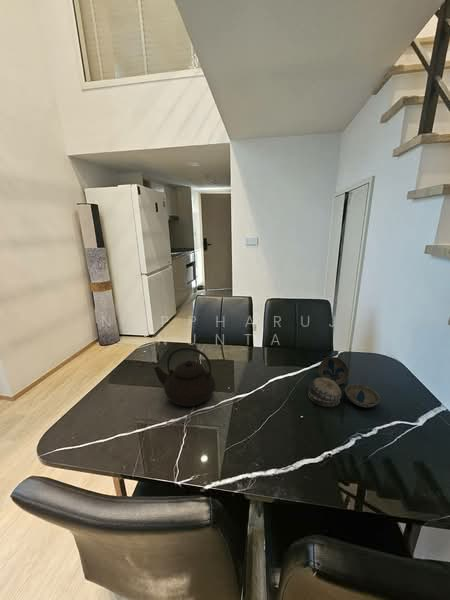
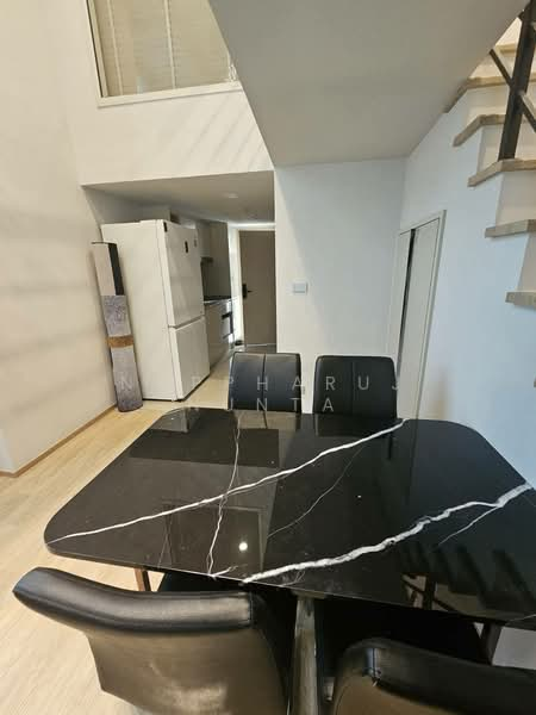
- teapot [153,346,216,408]
- decorative bowl [307,356,381,408]
